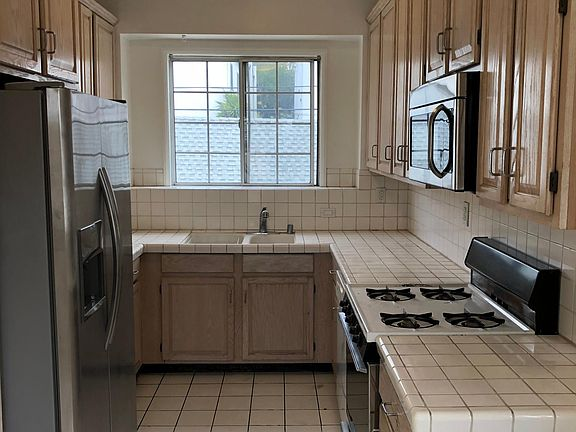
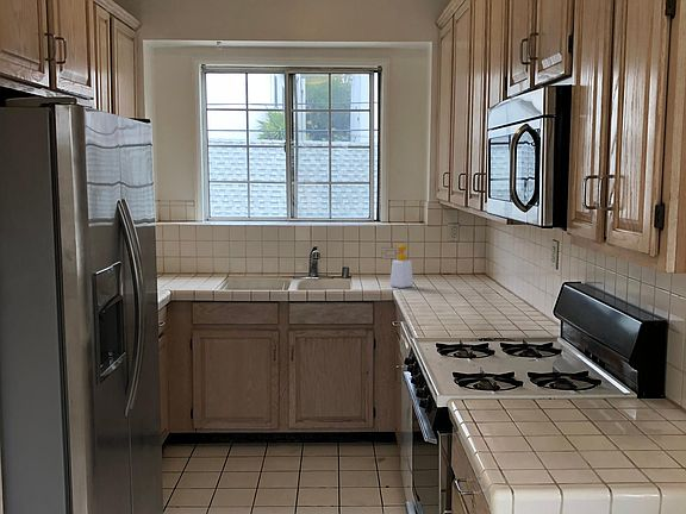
+ soap bottle [389,244,416,289]
